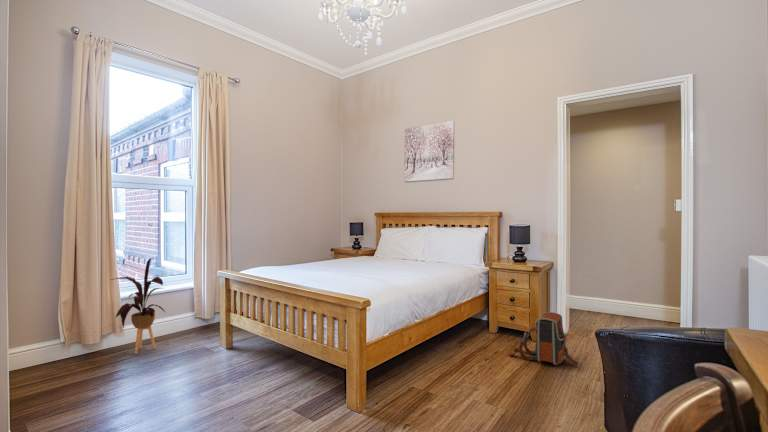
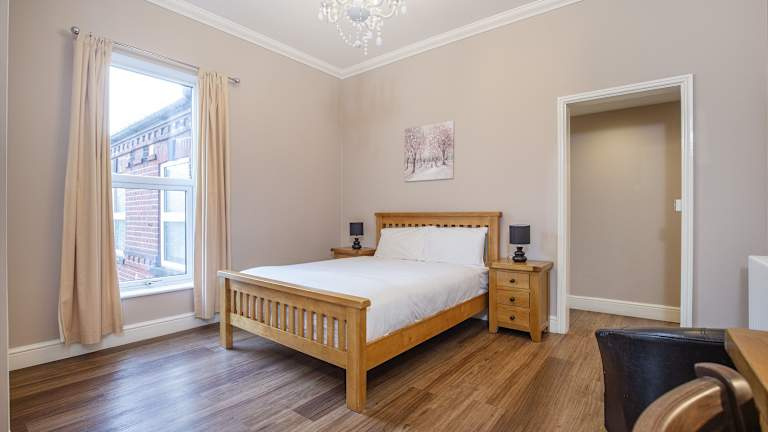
- backpack [508,311,580,366]
- house plant [110,257,167,355]
